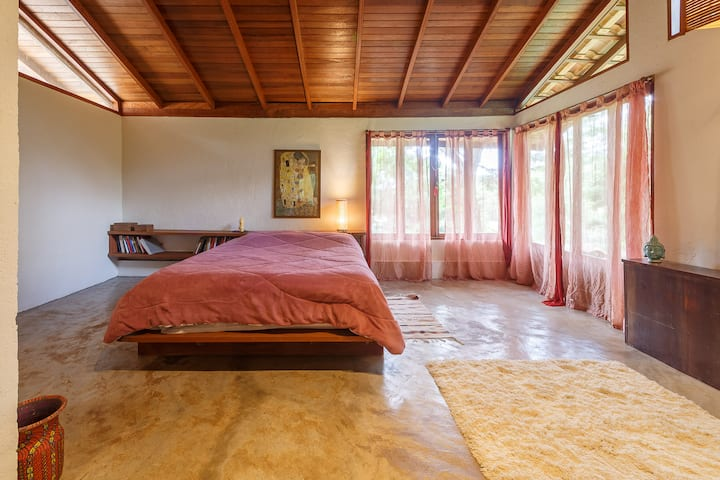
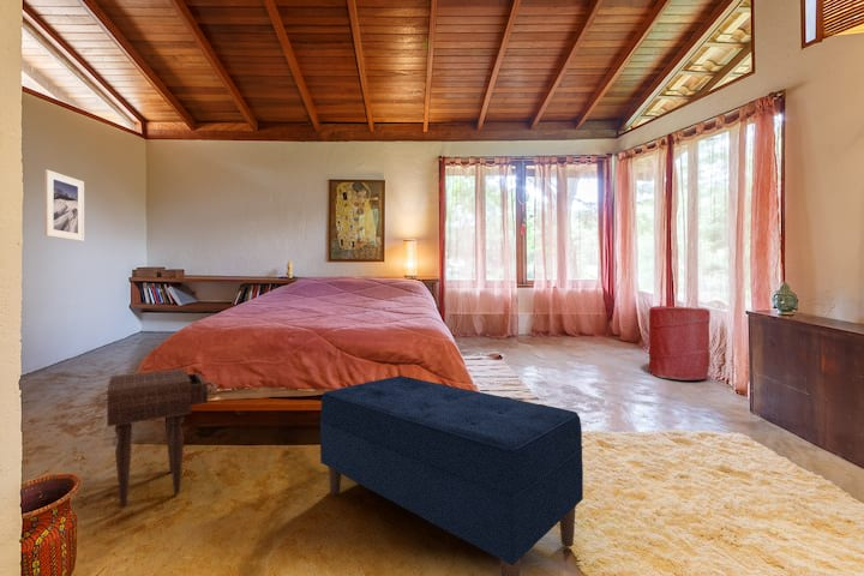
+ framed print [43,169,85,242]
+ nightstand [106,367,218,510]
+ bench [319,374,584,576]
+ laundry hamper [648,305,712,380]
